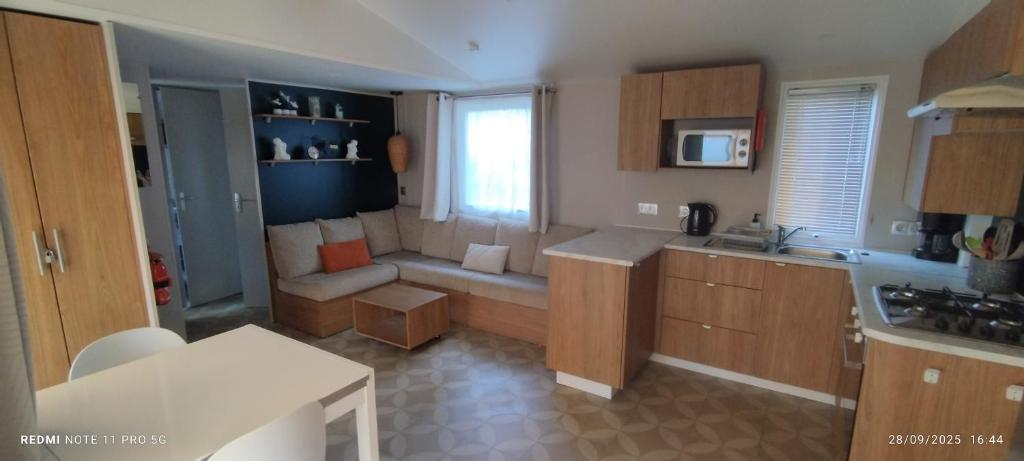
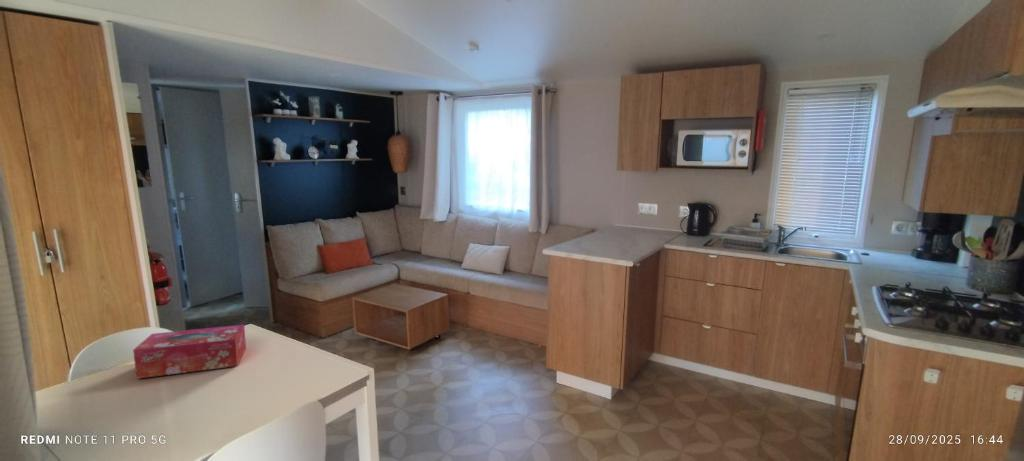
+ tissue box [132,324,247,380]
